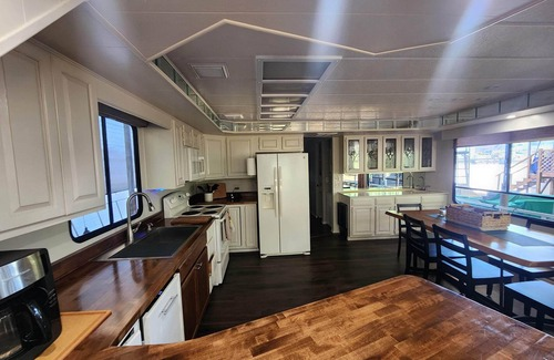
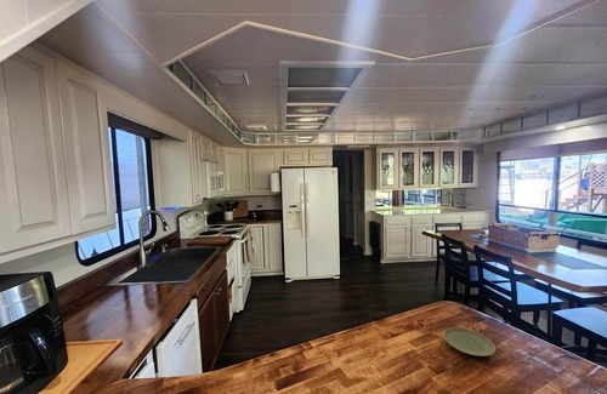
+ plate [442,326,497,358]
